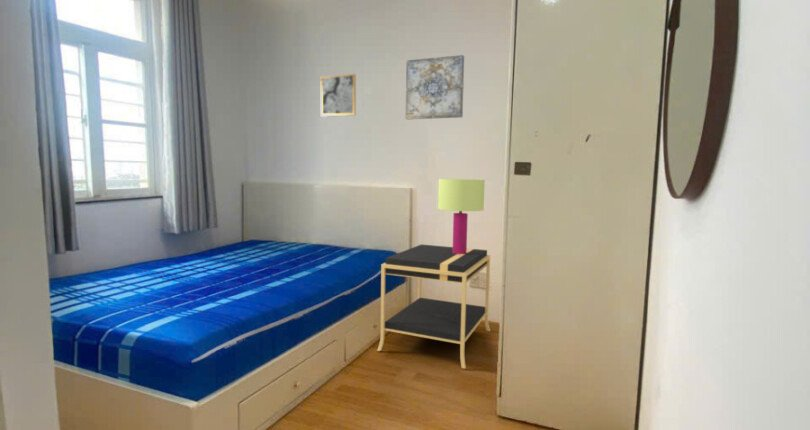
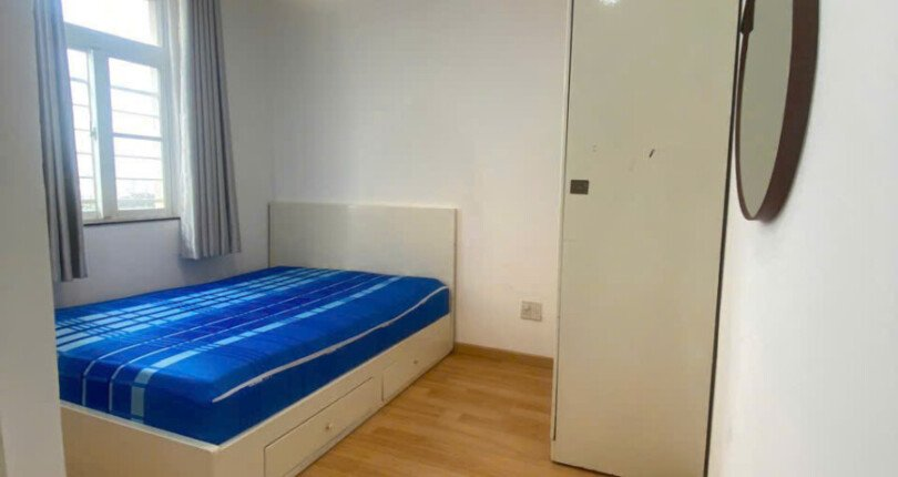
- nightstand [376,243,491,370]
- wall art [320,73,357,118]
- table lamp [437,178,486,254]
- wall art [405,54,465,120]
